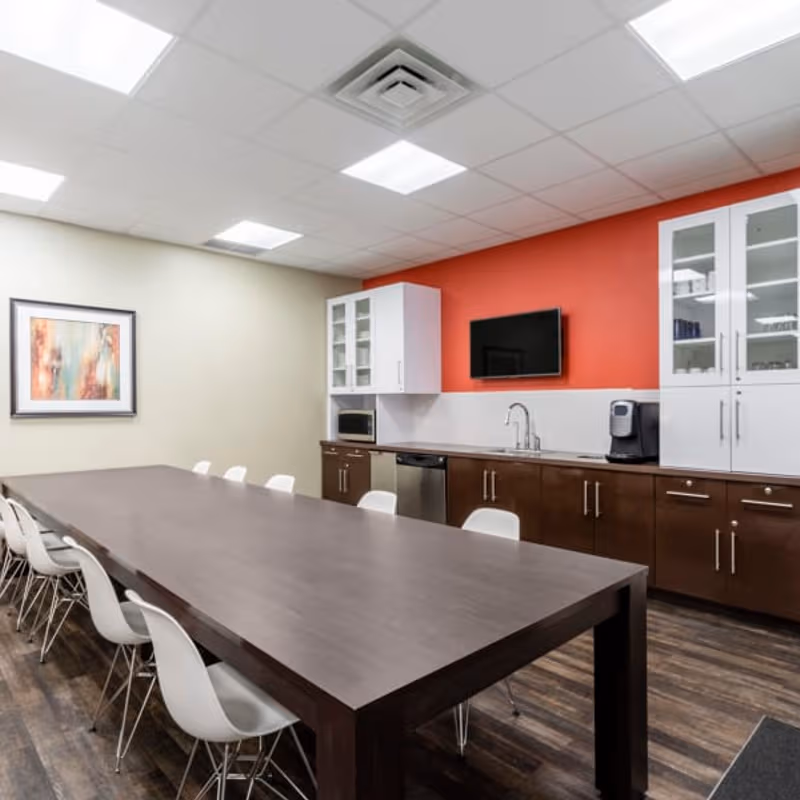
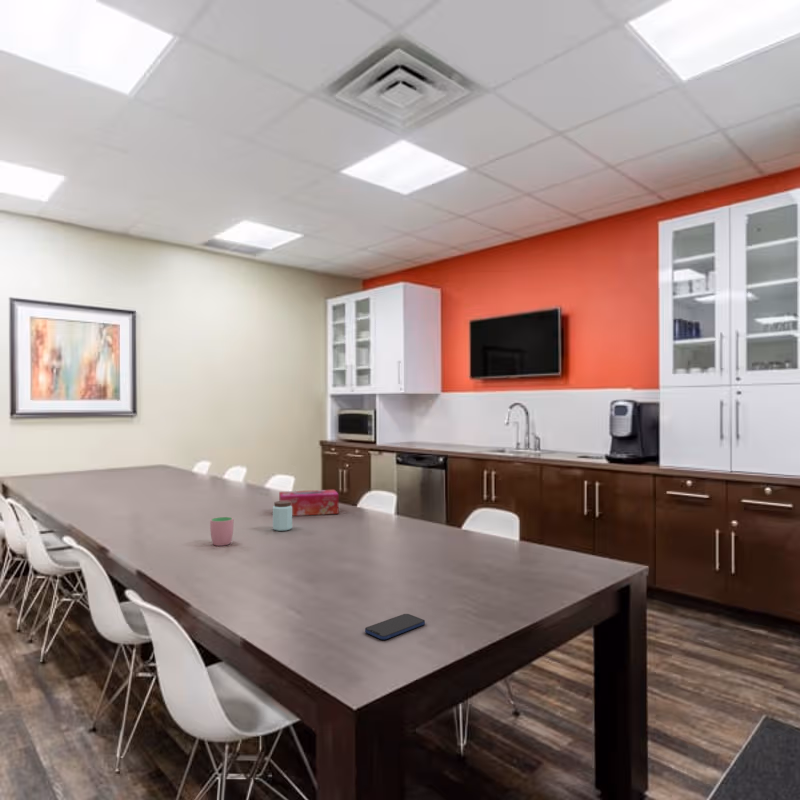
+ tissue box [278,489,339,517]
+ smartphone [364,613,426,640]
+ peanut butter [272,500,293,532]
+ cup [209,516,234,547]
